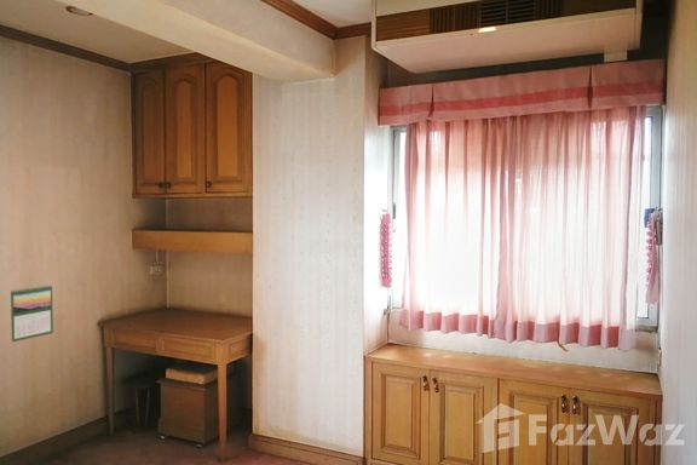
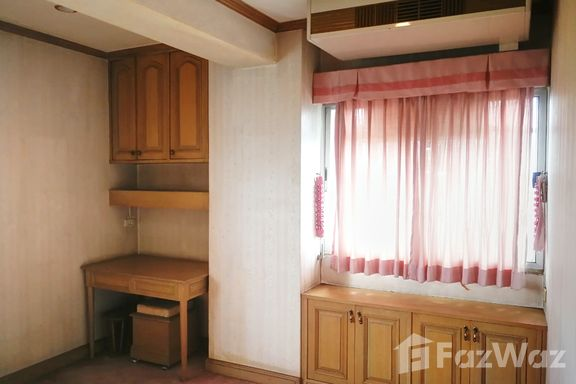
- calendar [10,283,54,343]
